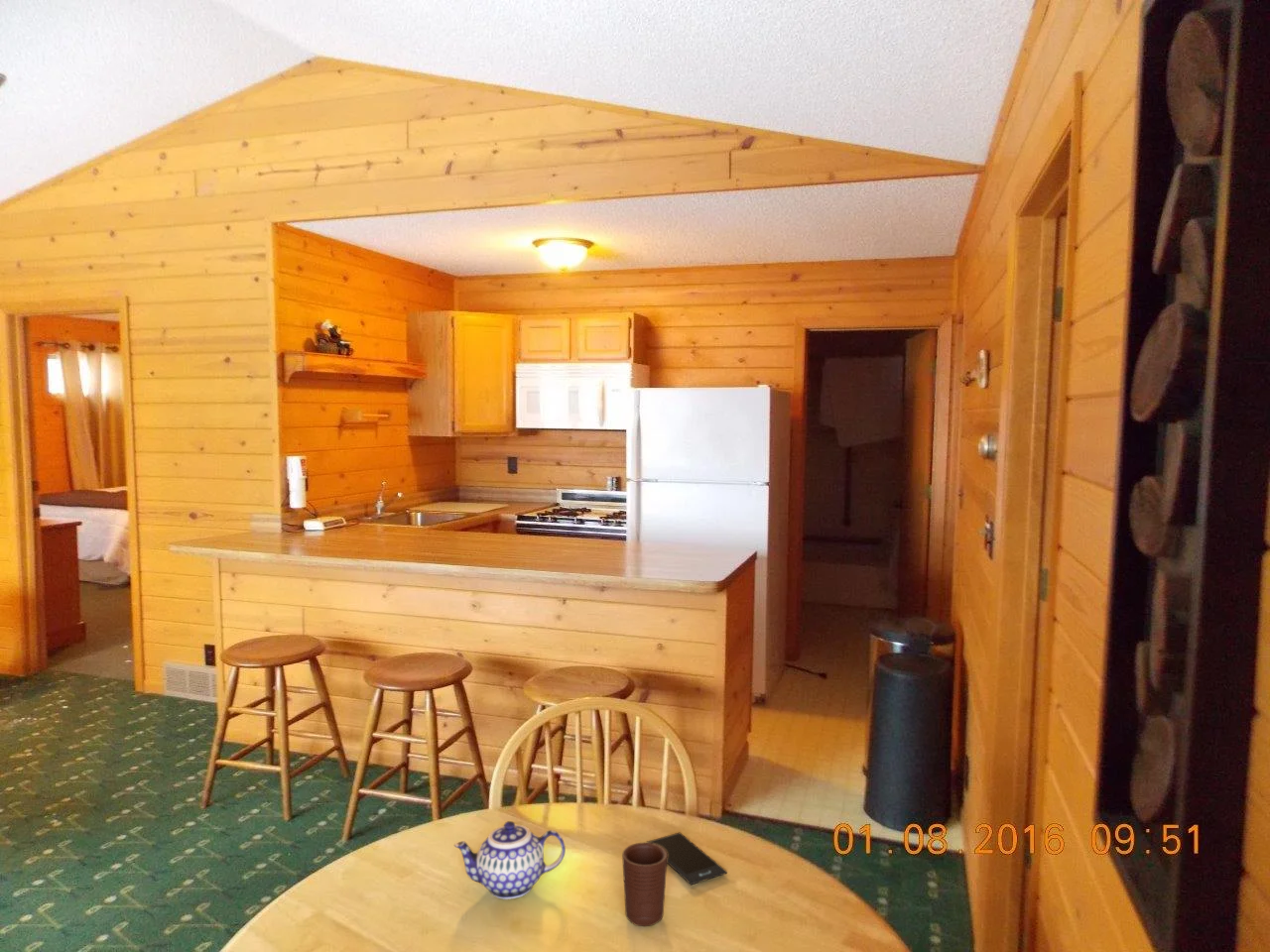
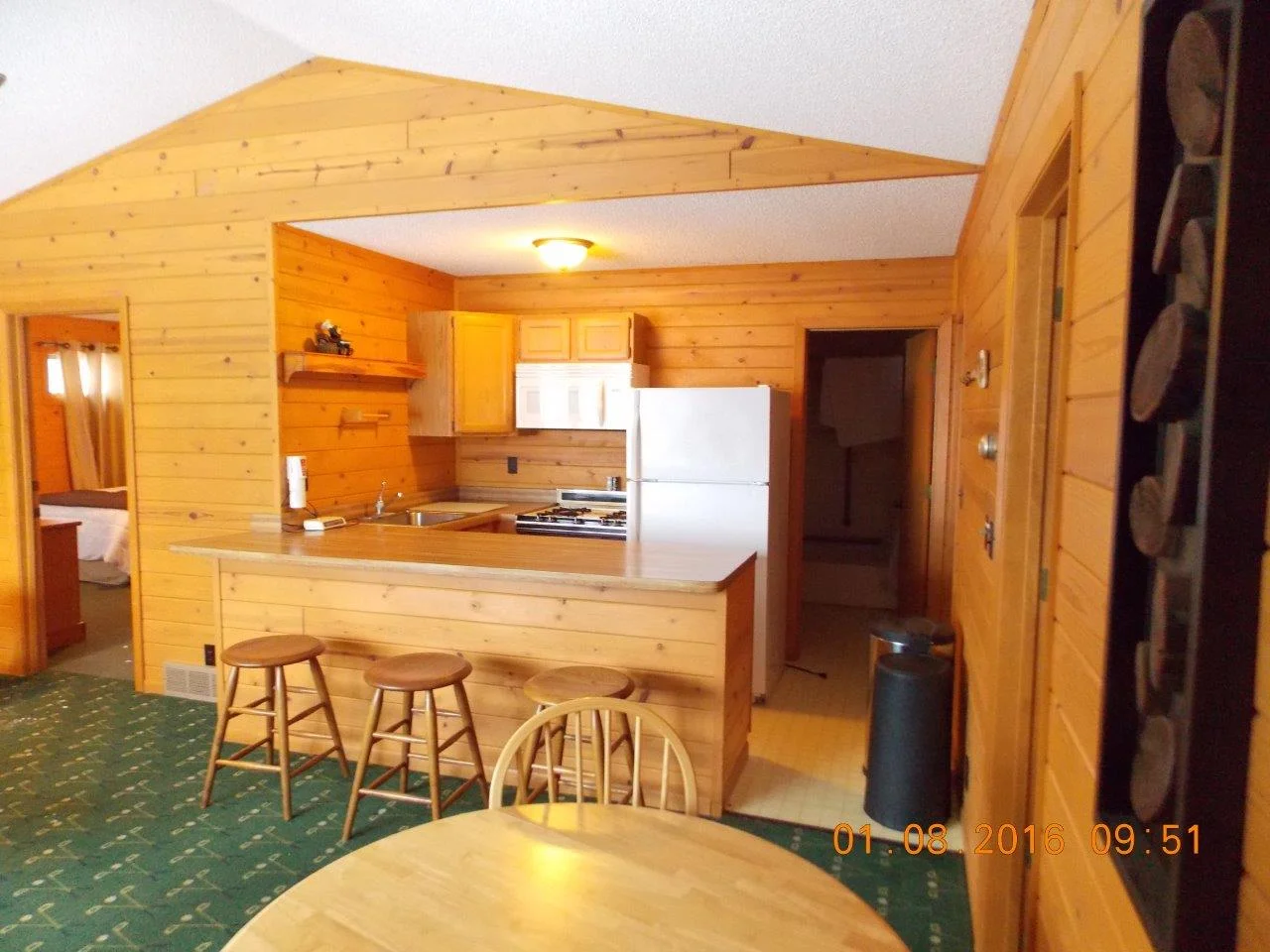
- smartphone [645,832,728,886]
- teapot [453,820,567,900]
- cup [621,842,668,927]
